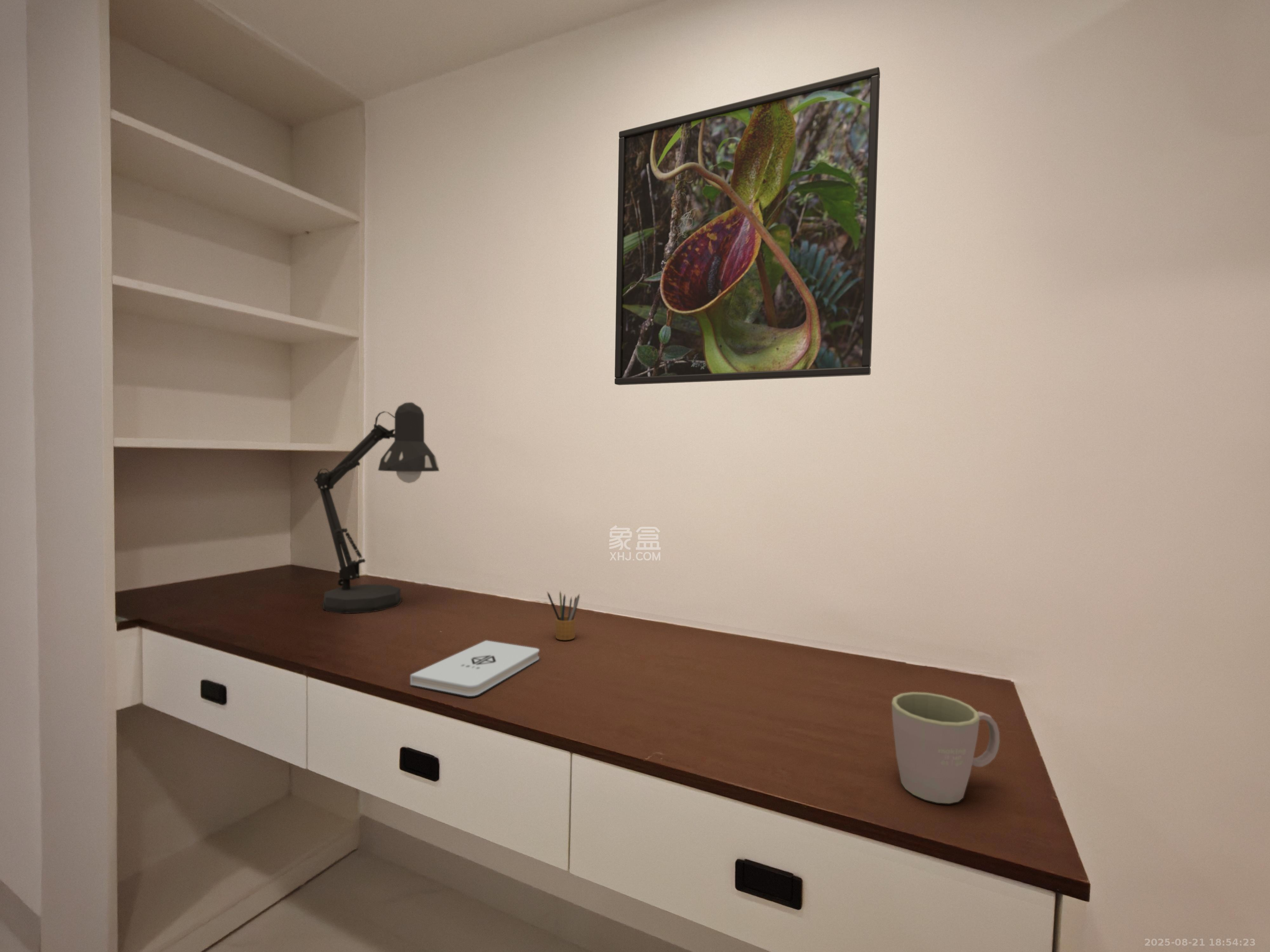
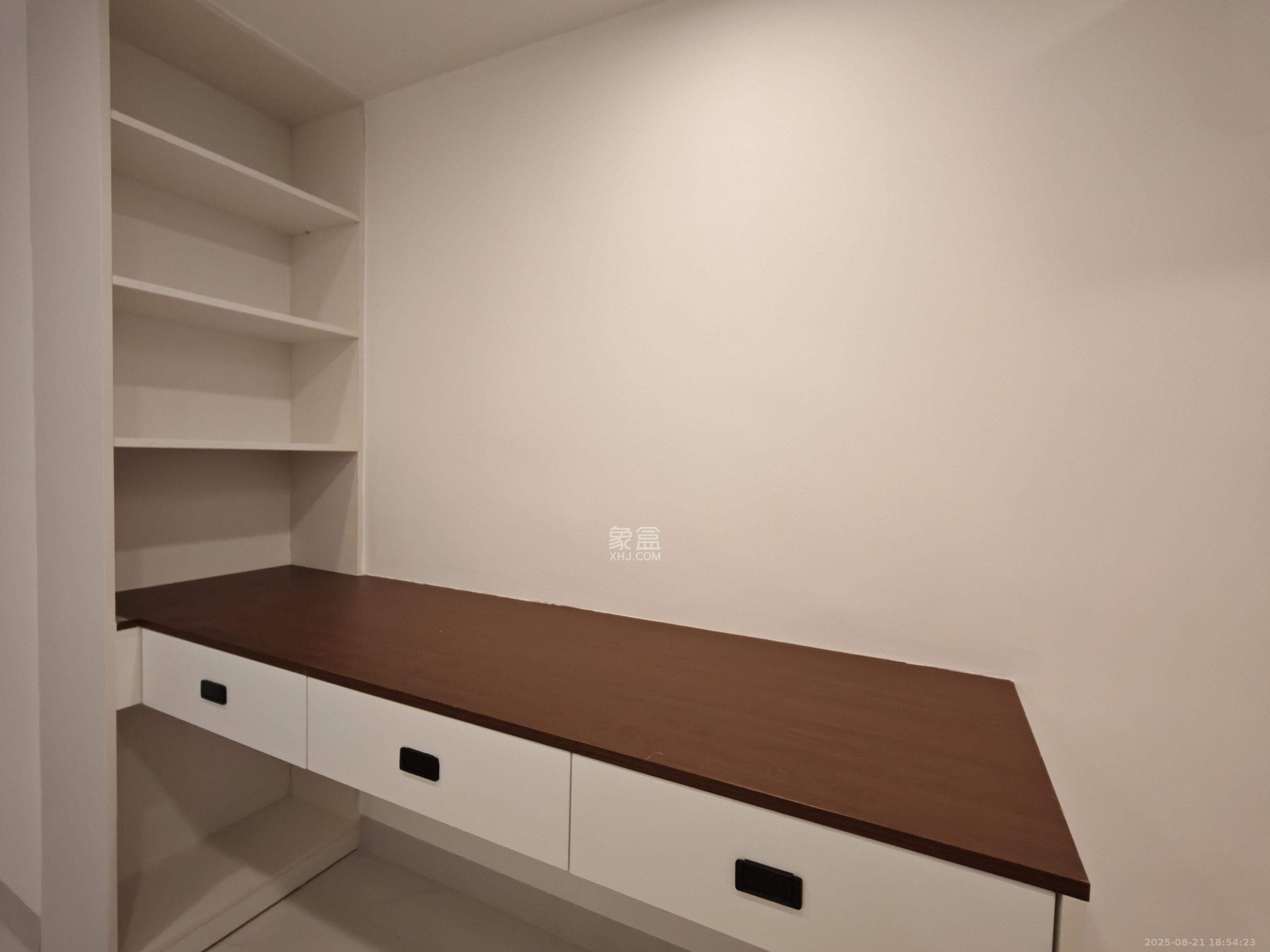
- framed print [614,67,880,386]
- notepad [410,640,539,697]
- pencil box [547,590,580,641]
- desk lamp [313,402,440,614]
- mug [892,692,1000,804]
